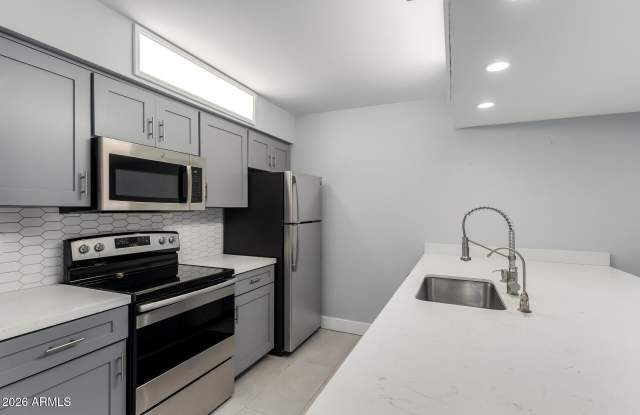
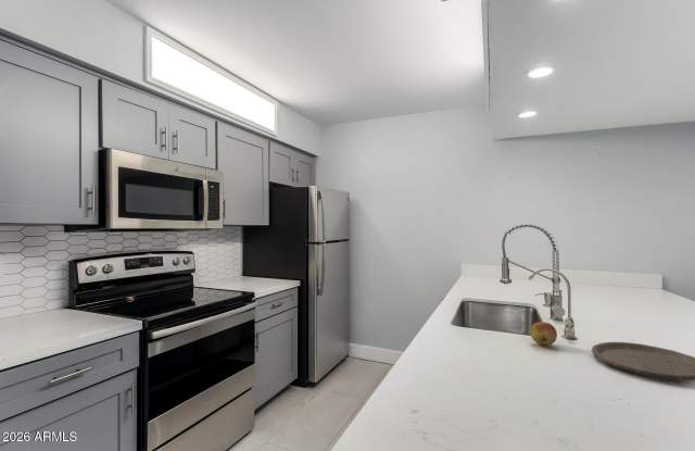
+ plate [591,341,695,381]
+ apple [529,321,558,346]
